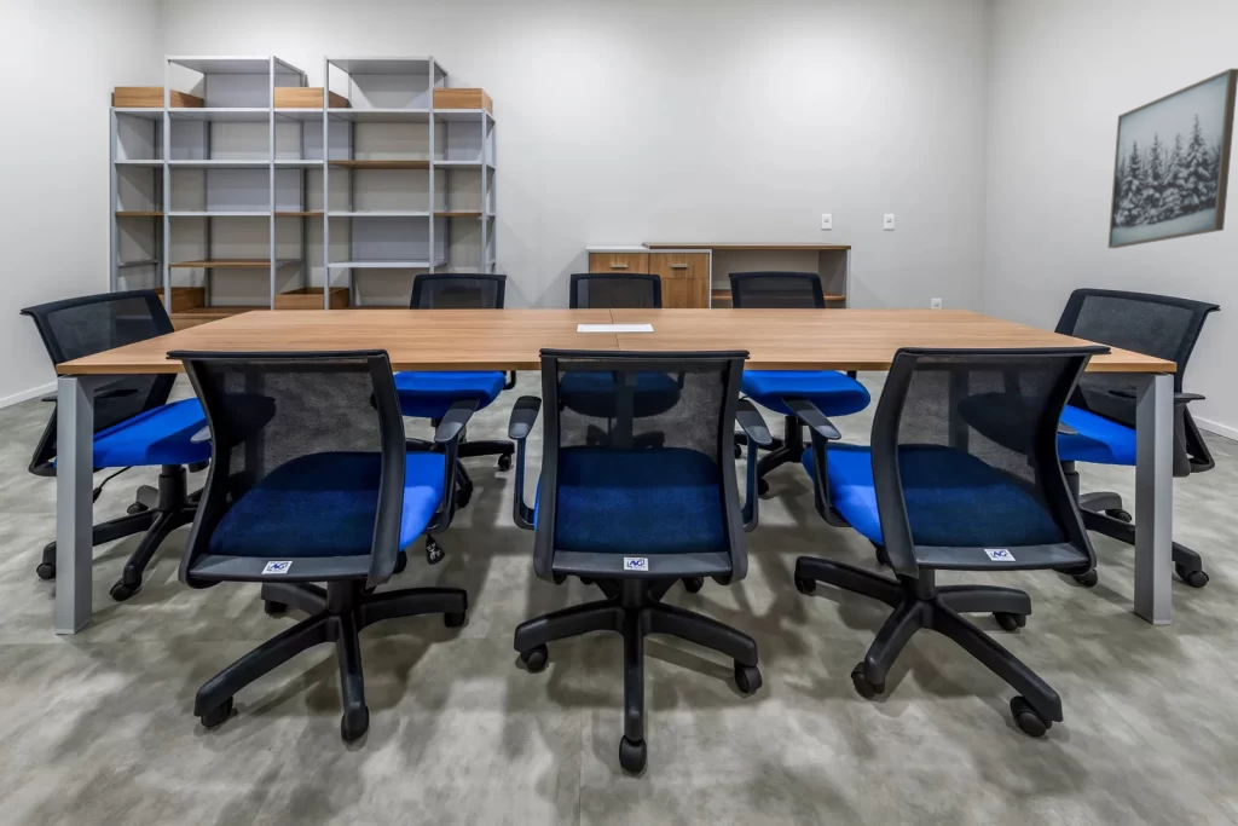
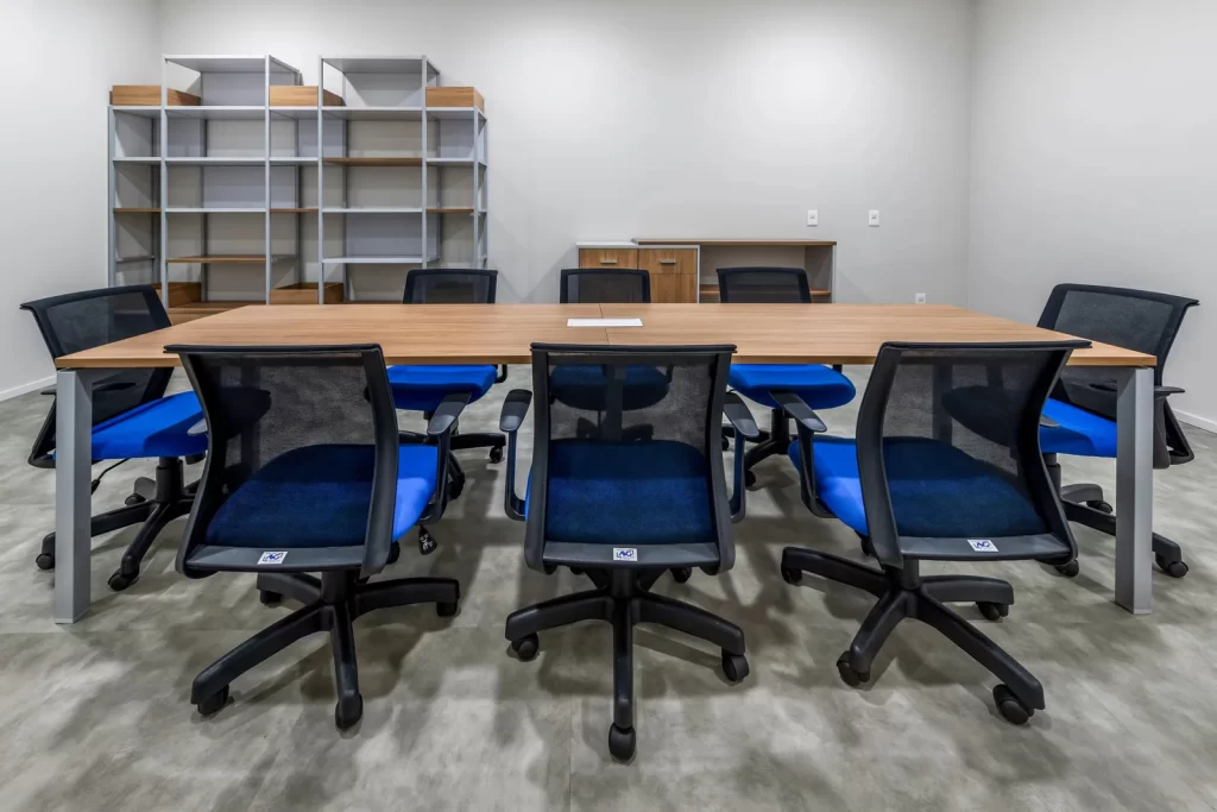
- wall art [1107,68,1238,249]
